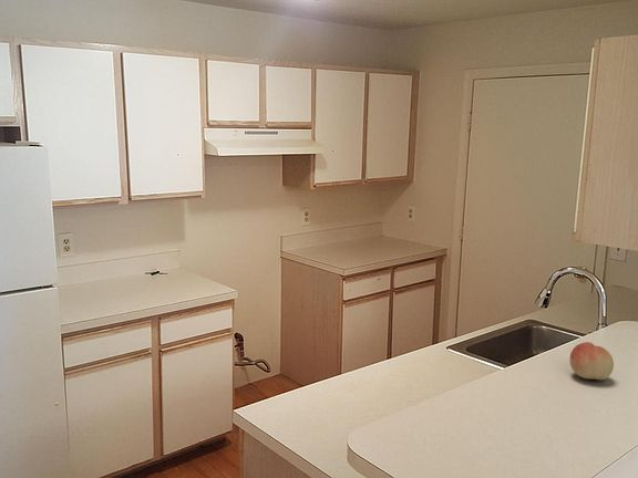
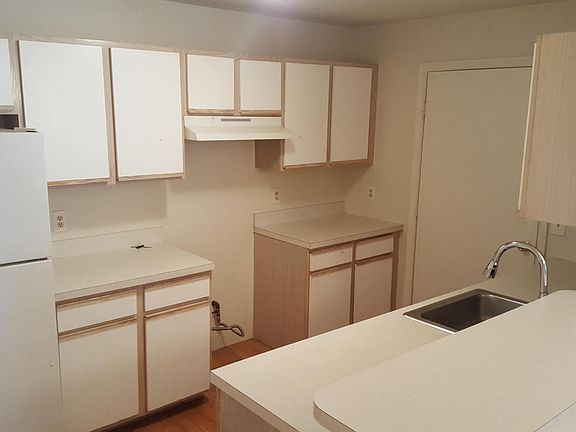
- fruit [568,341,615,381]
